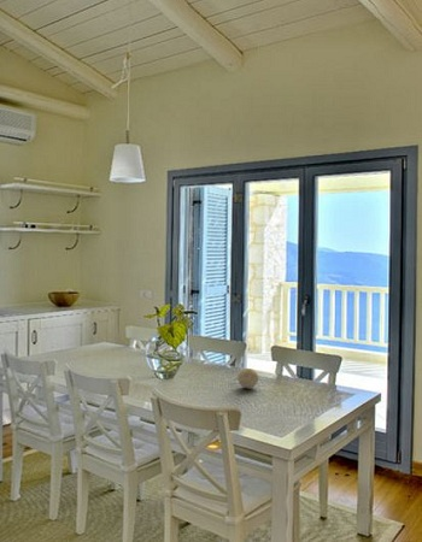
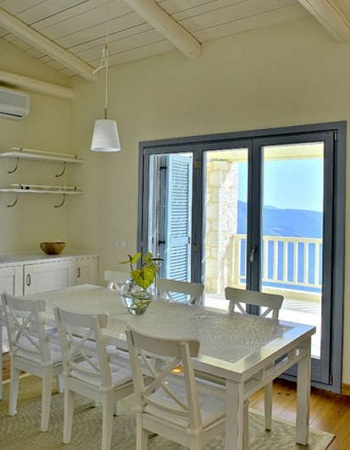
- fruit [236,367,259,389]
